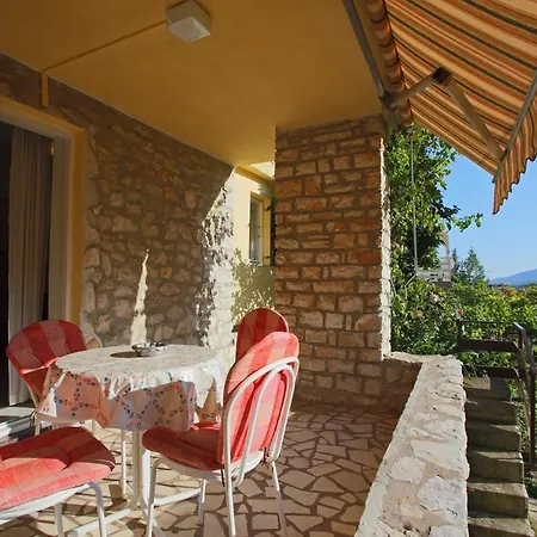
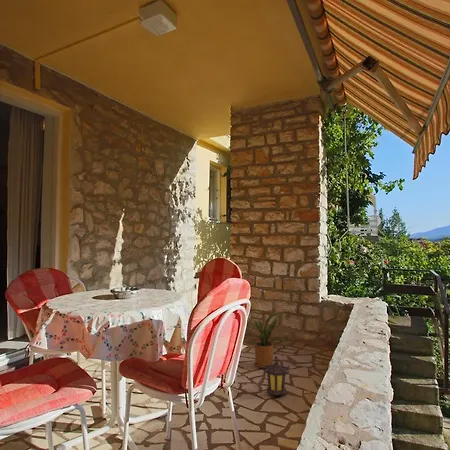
+ lantern [262,355,290,397]
+ house plant [247,310,287,369]
